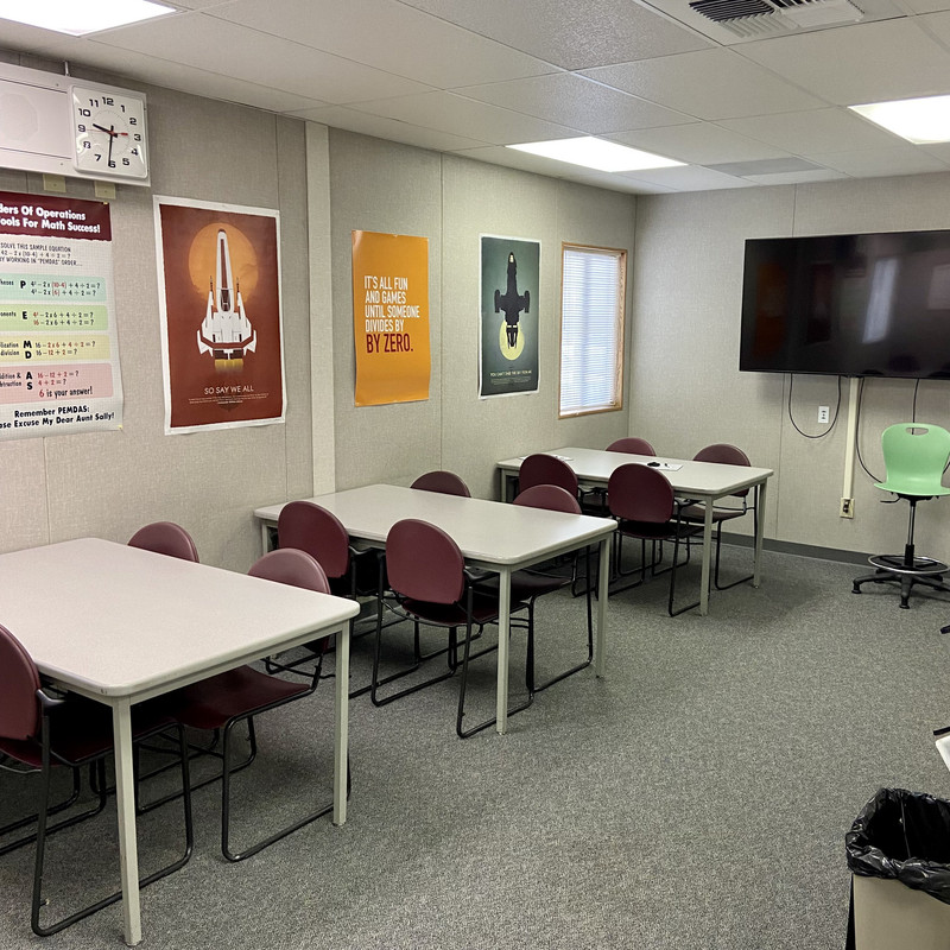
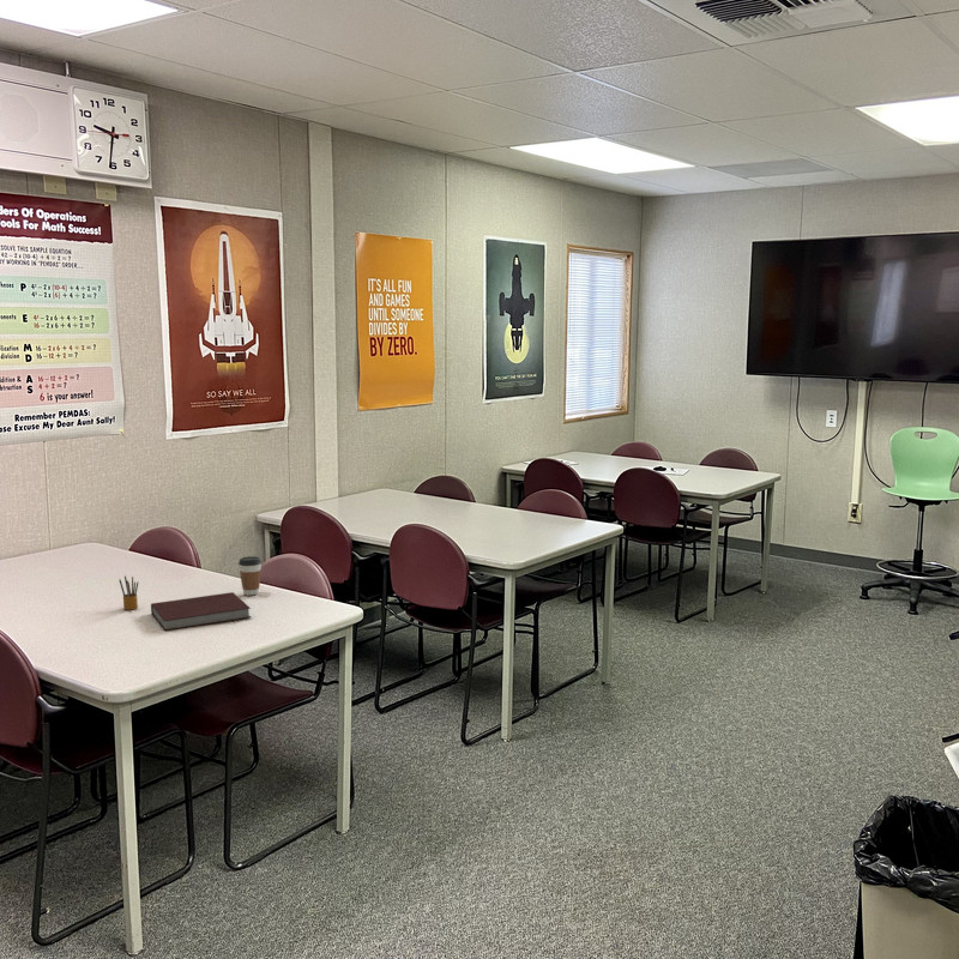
+ notebook [150,591,252,632]
+ coffee cup [237,555,263,596]
+ pencil box [119,574,139,611]
